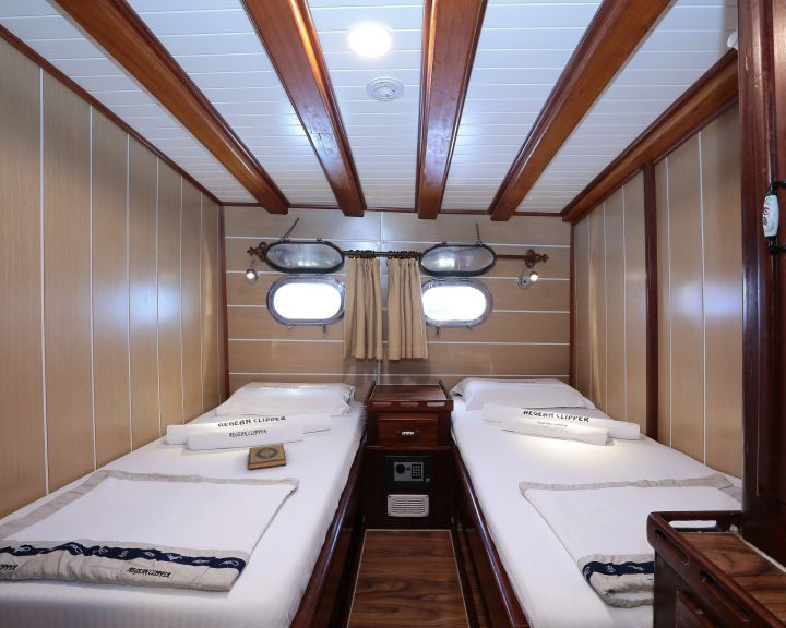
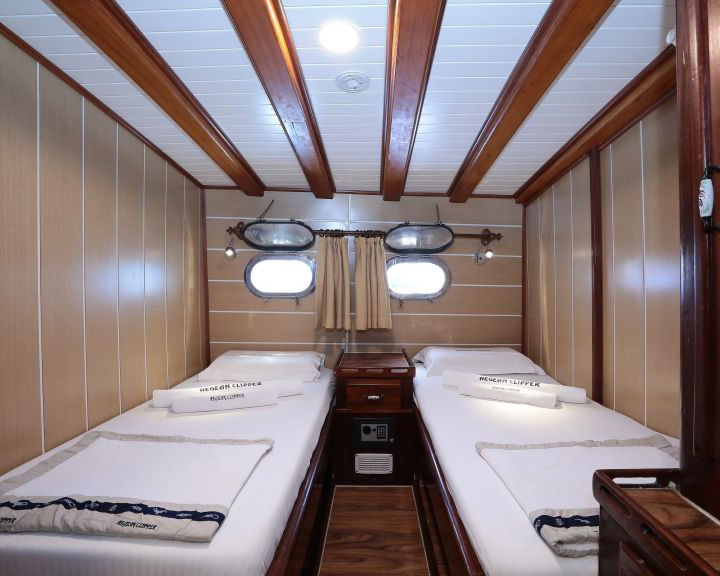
- hardback book [248,443,287,470]
